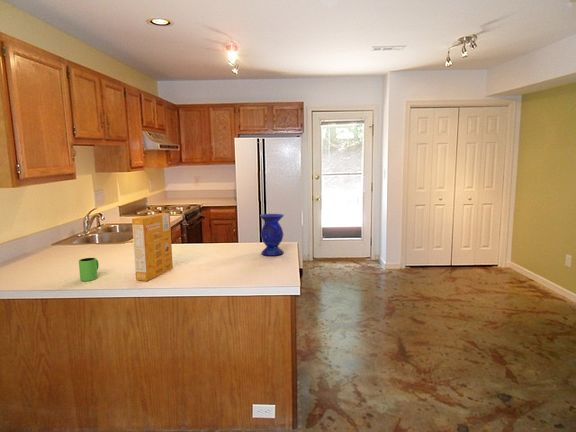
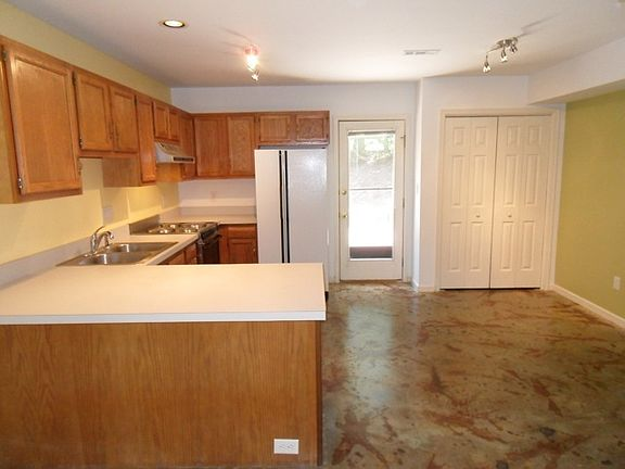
- cereal box [131,212,174,282]
- mug [78,257,100,282]
- vase [259,213,285,257]
